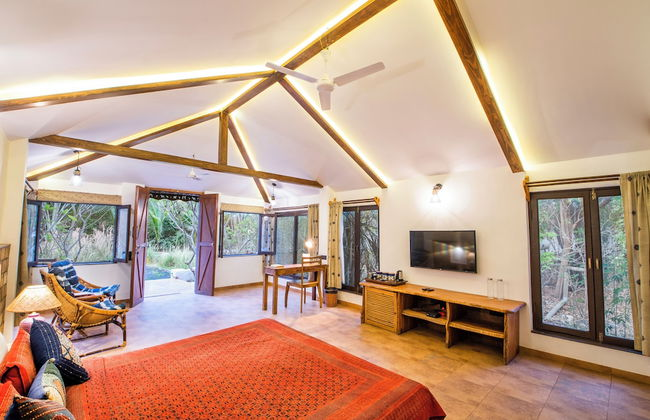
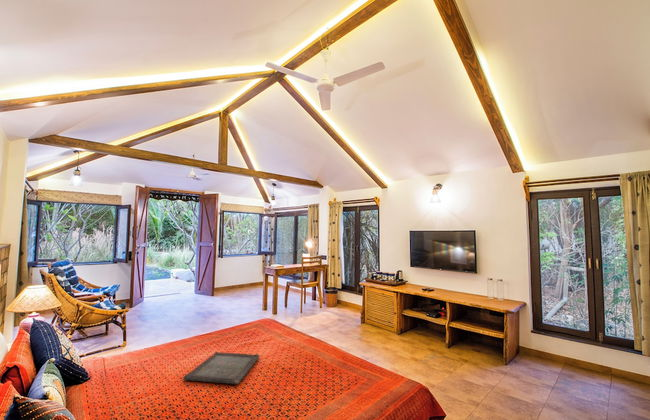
+ serving tray [182,351,260,385]
